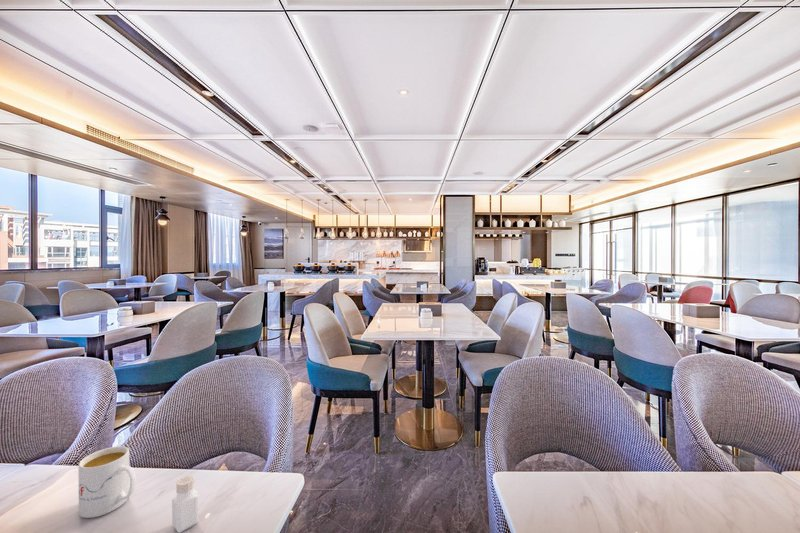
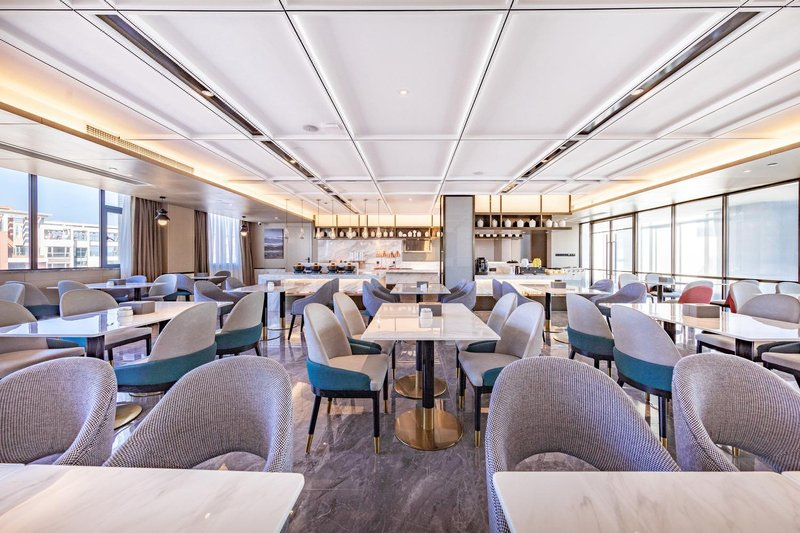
- pepper shaker [171,475,199,533]
- mug [77,445,137,519]
